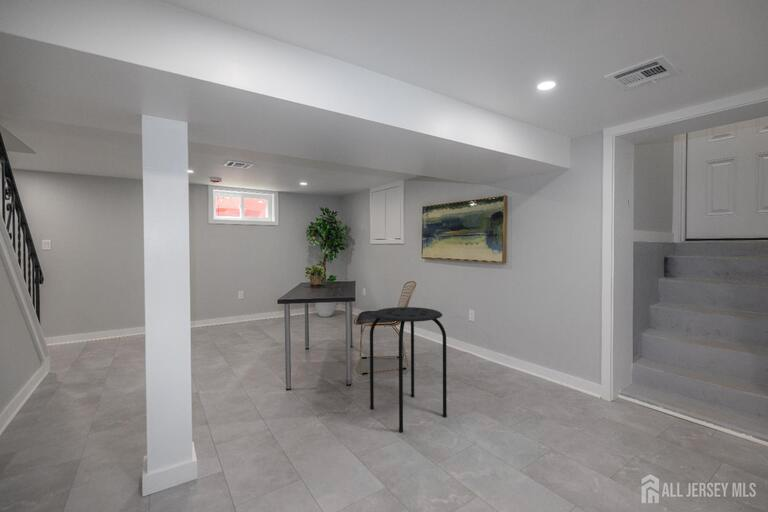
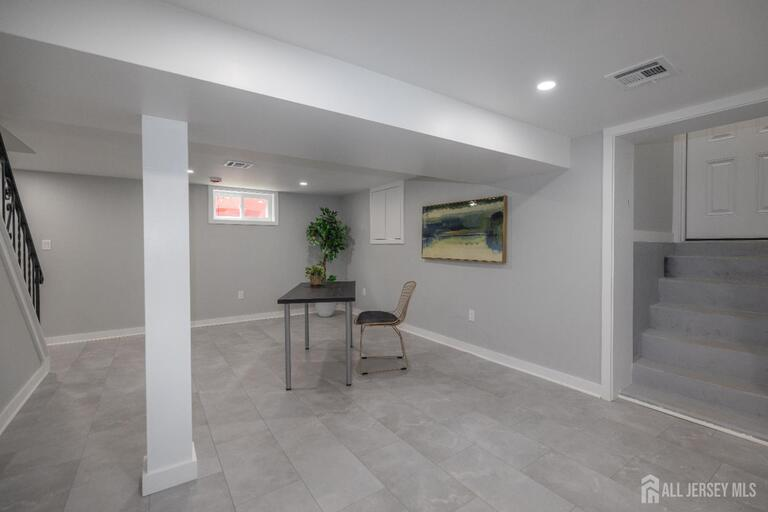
- stool [369,306,448,433]
